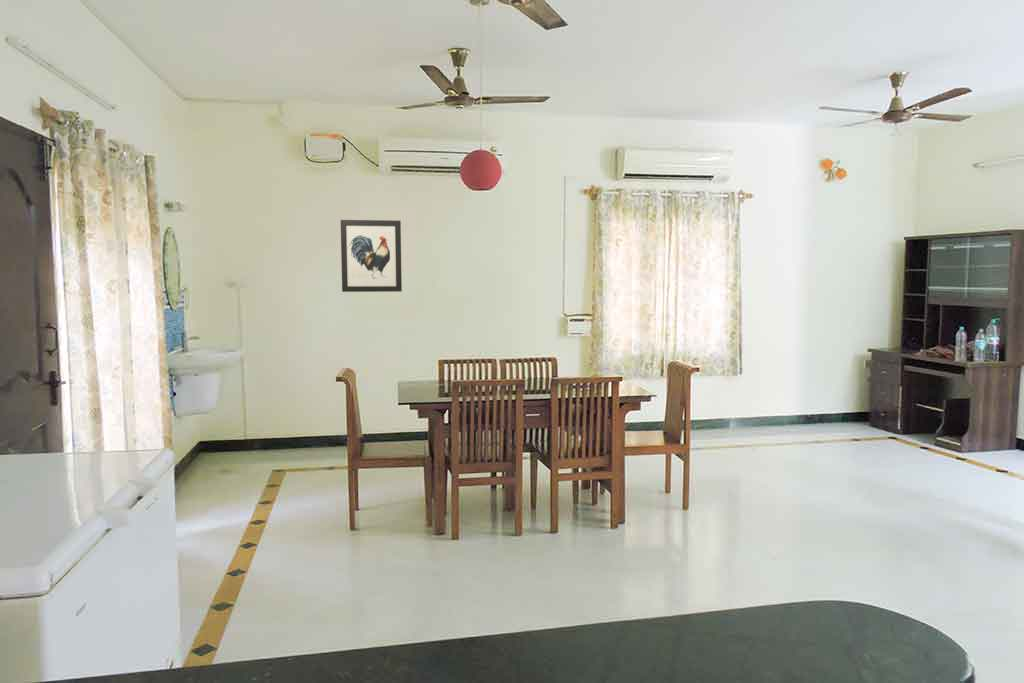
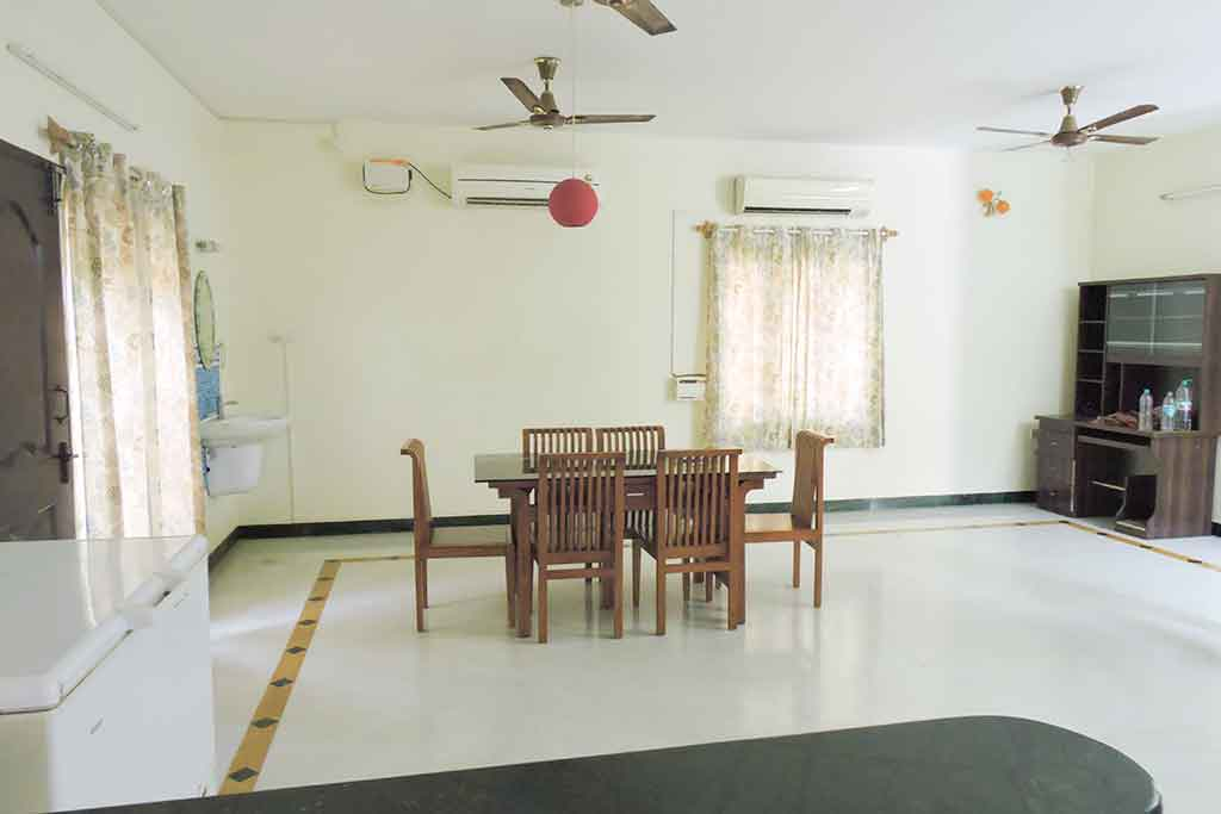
- wall art [340,219,403,293]
